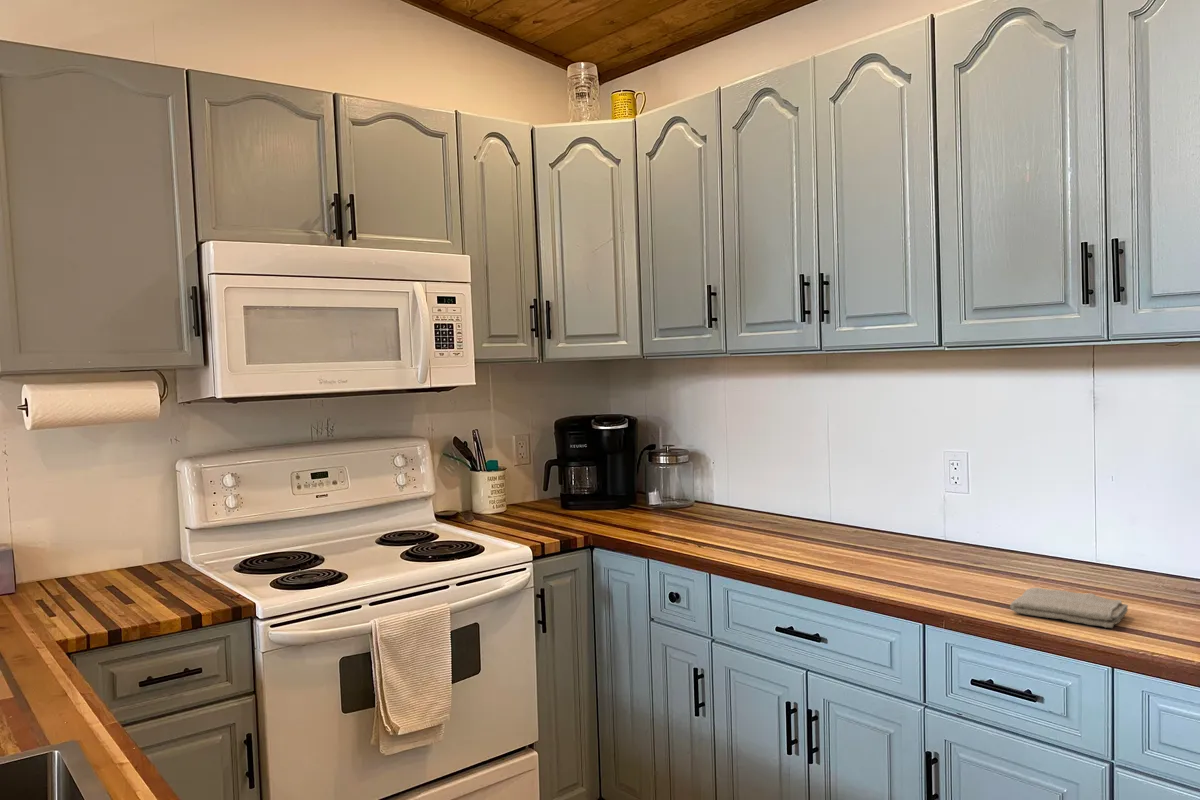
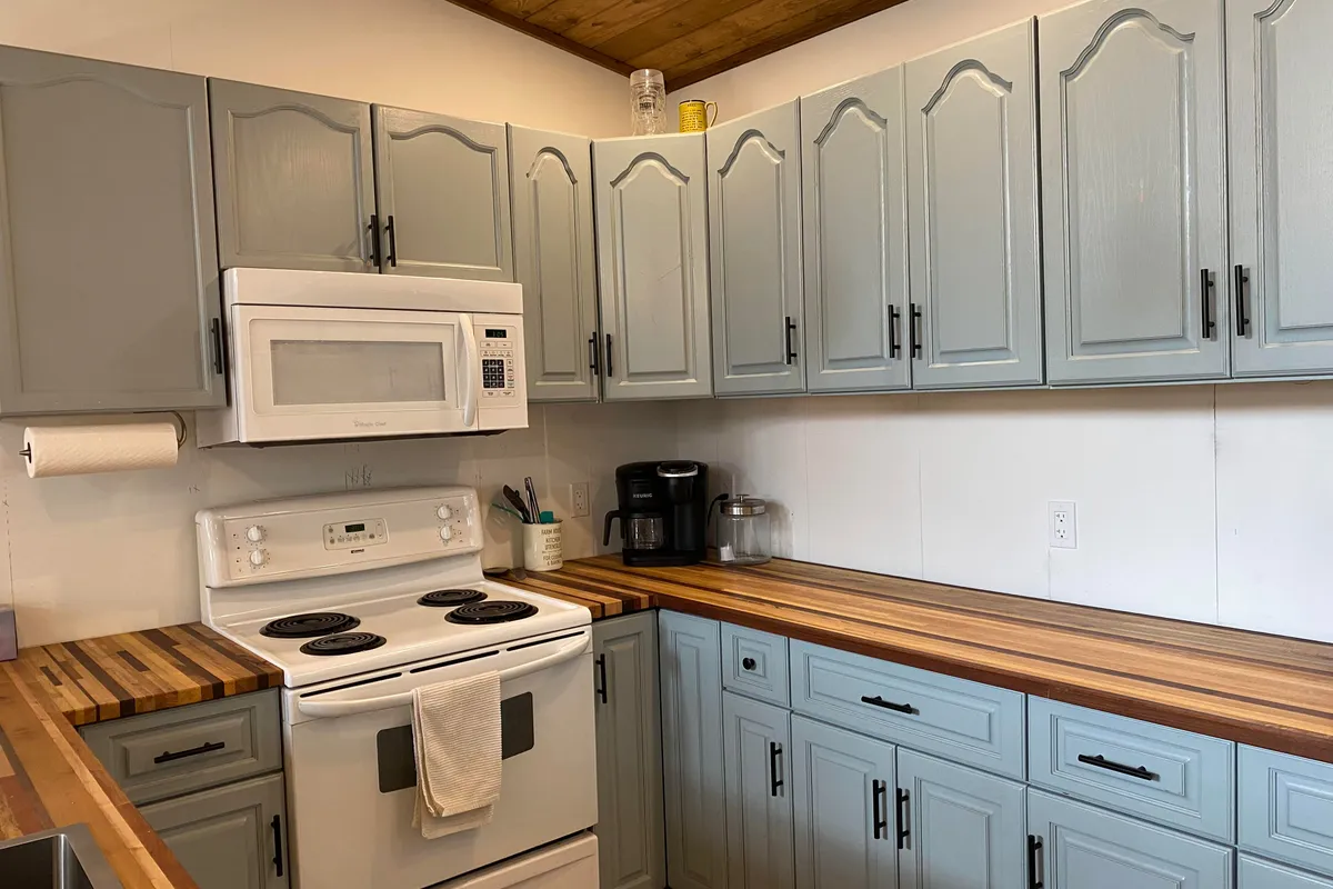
- washcloth [1009,587,1129,629]
